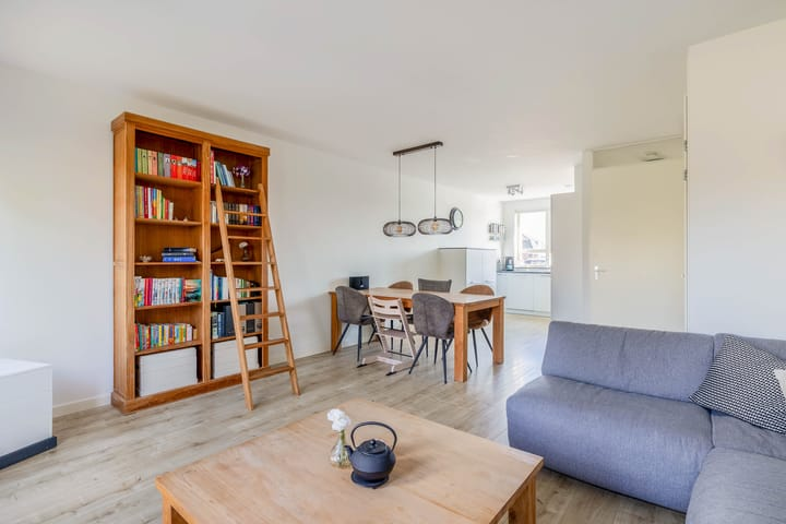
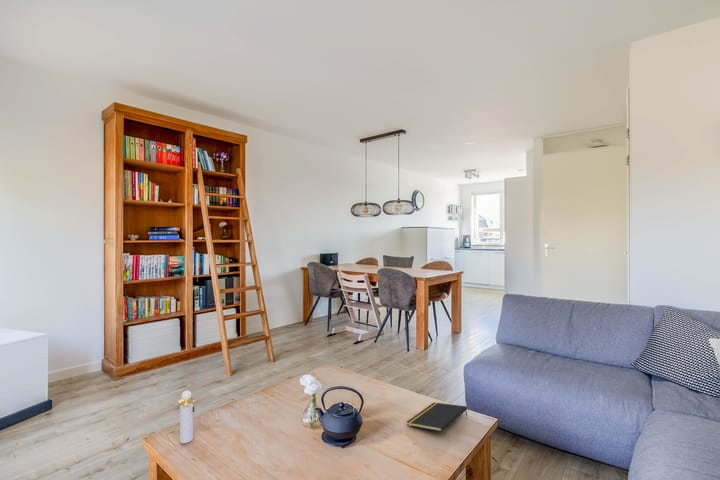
+ perfume bottle [177,390,196,444]
+ notepad [406,401,468,433]
